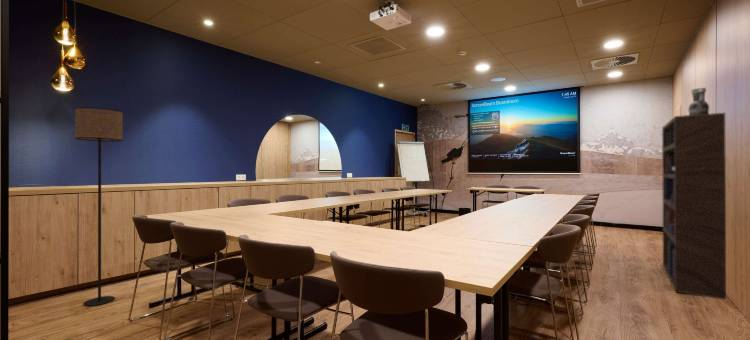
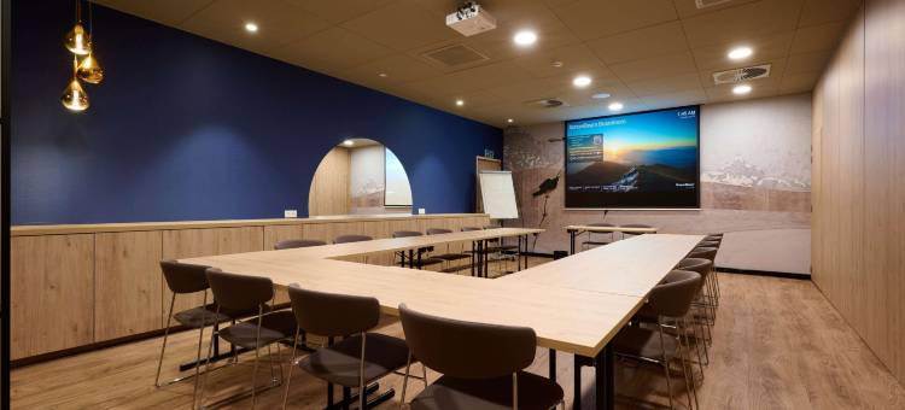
- ceramic jug [687,87,710,115]
- floor lamp [74,106,124,307]
- bookcase [661,112,727,301]
